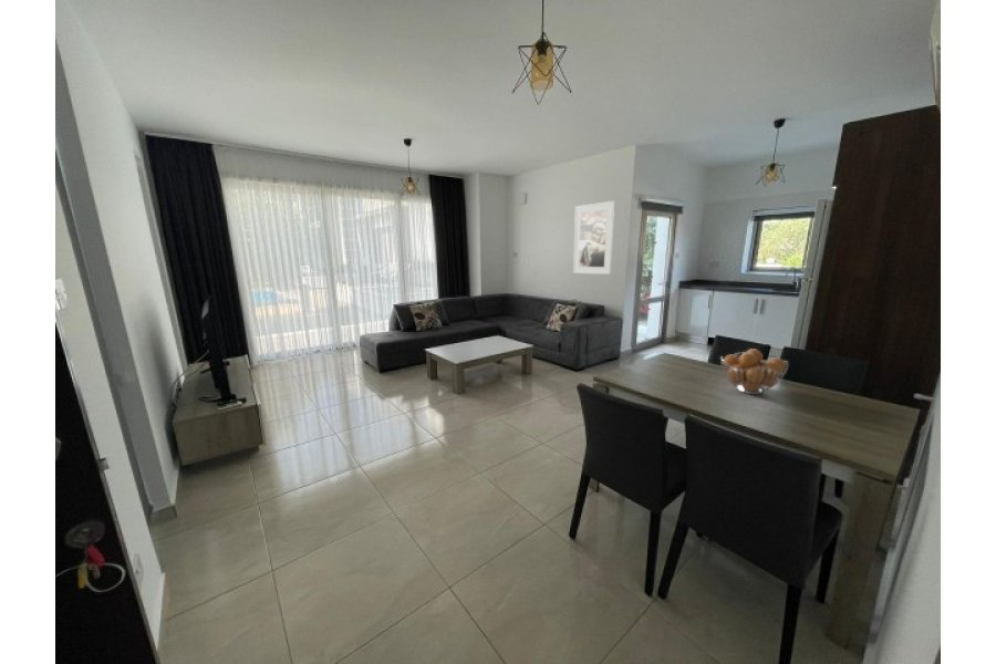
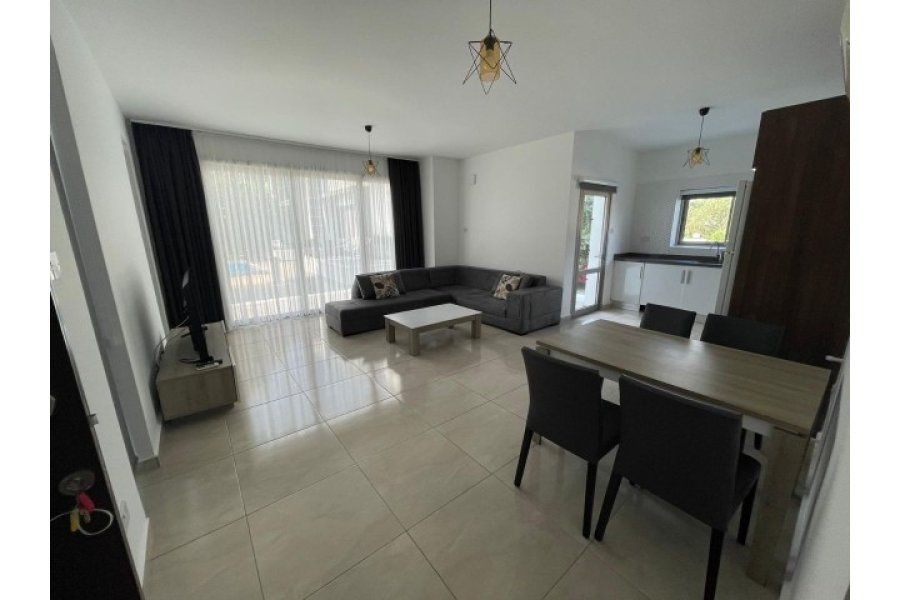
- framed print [572,200,615,276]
- fruit basket [719,347,789,395]
